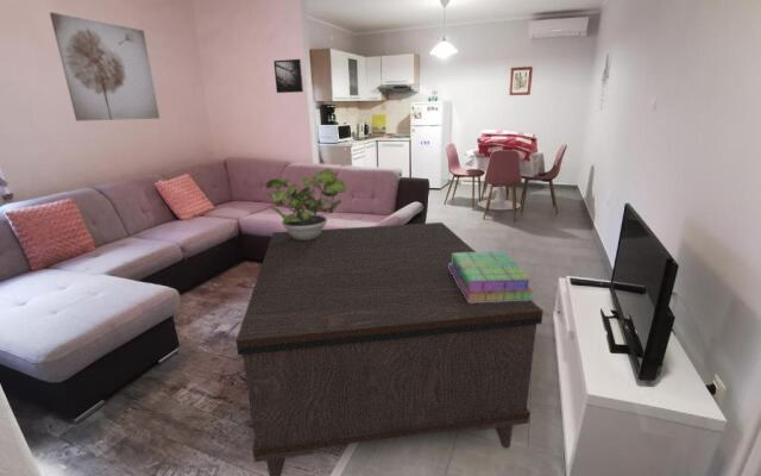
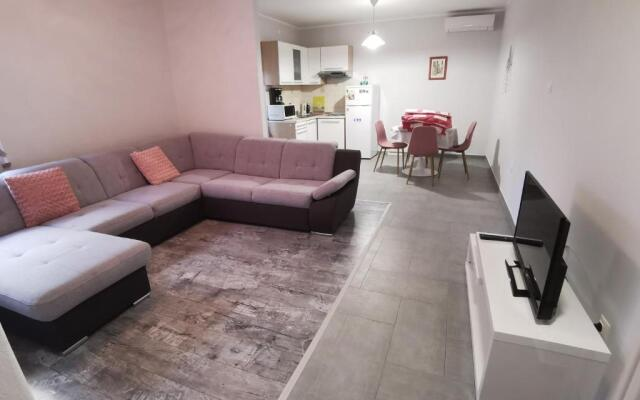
- potted plant [265,168,347,240]
- wall art [49,11,161,123]
- coffee table [234,221,545,476]
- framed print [272,58,304,94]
- stack of books [448,250,535,303]
